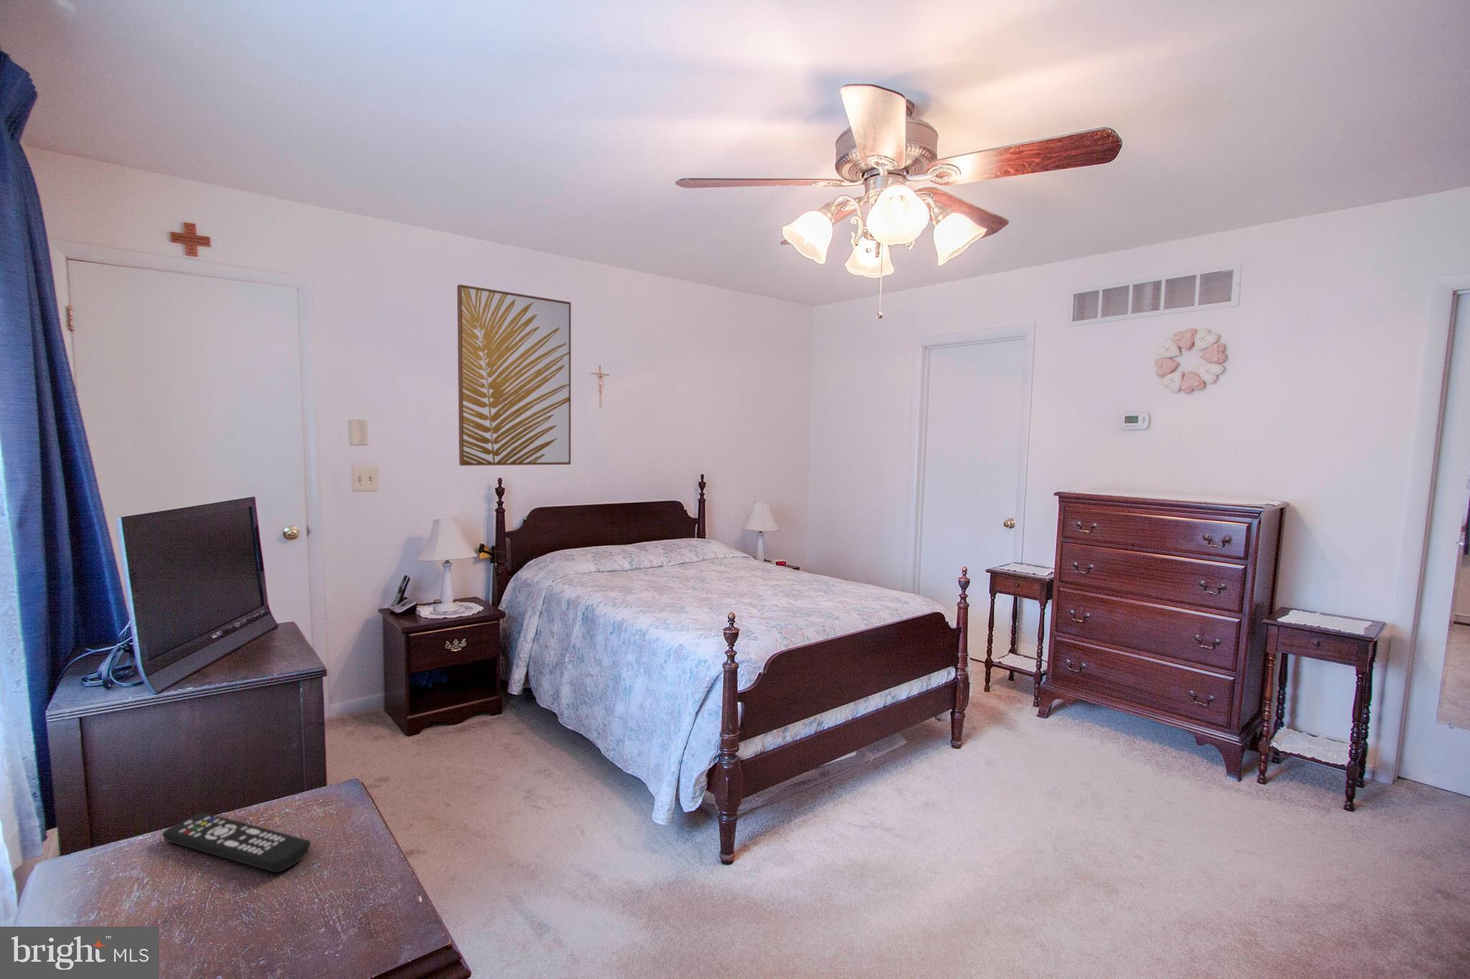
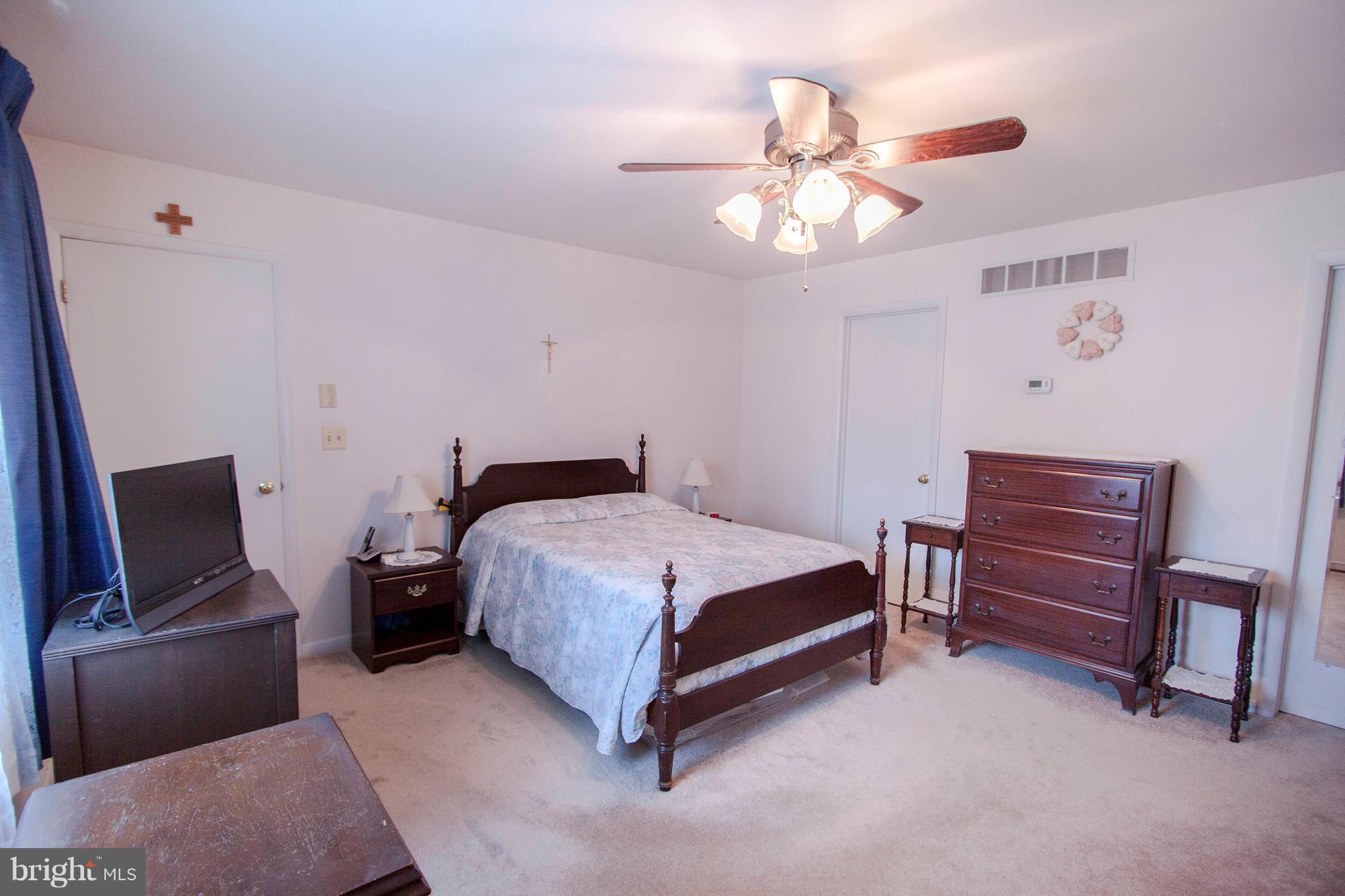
- wall art [457,284,572,467]
- remote control [162,812,310,873]
